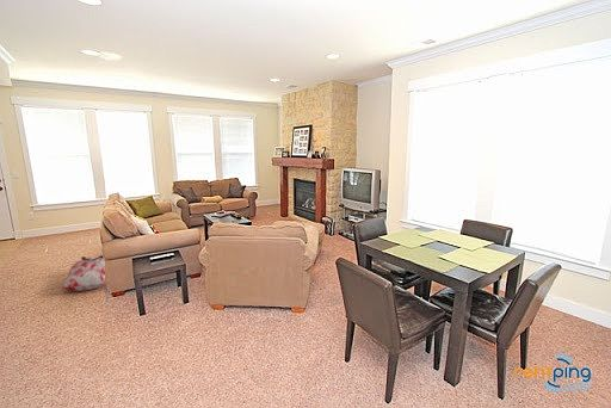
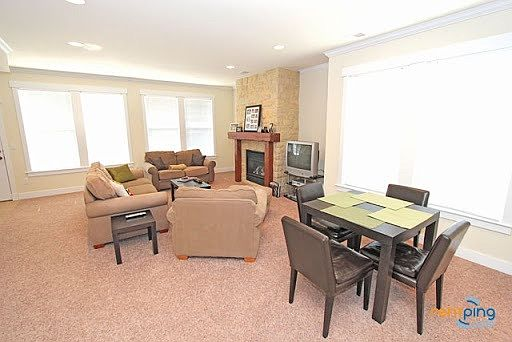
- bag [61,254,107,292]
